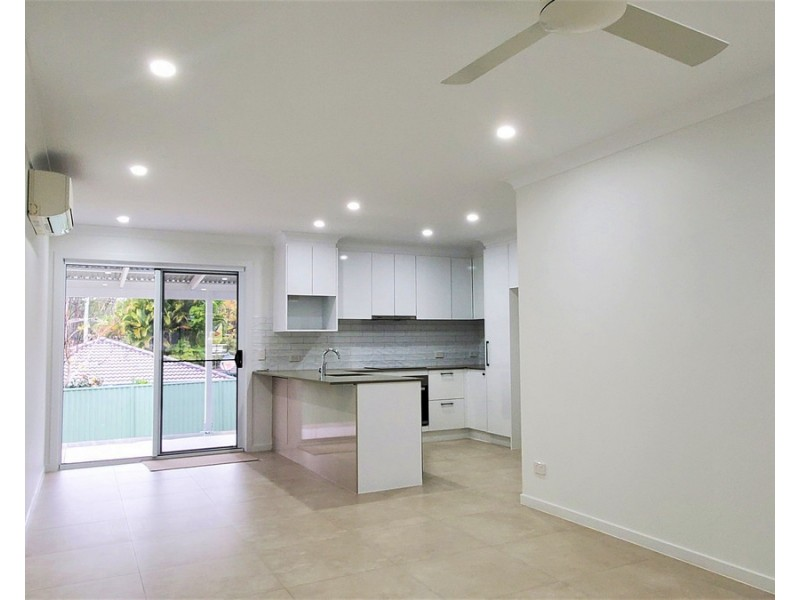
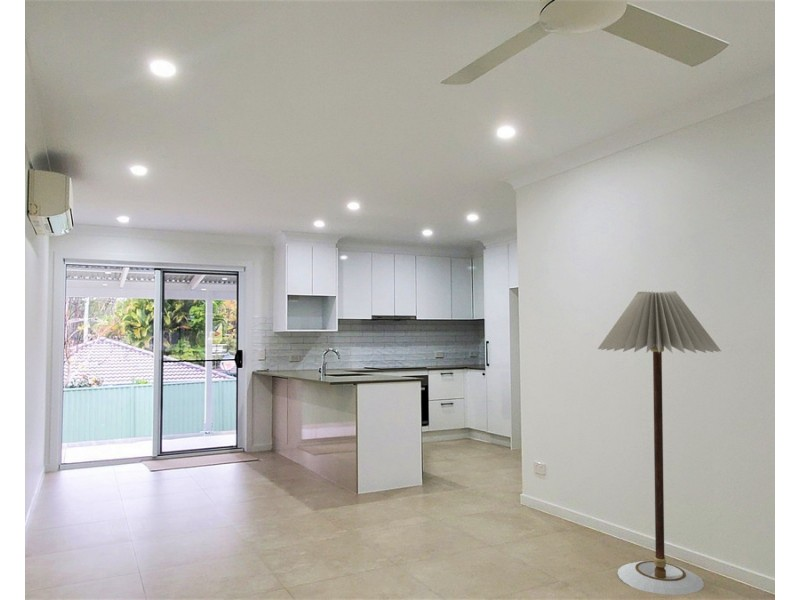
+ floor lamp [597,290,722,596]
